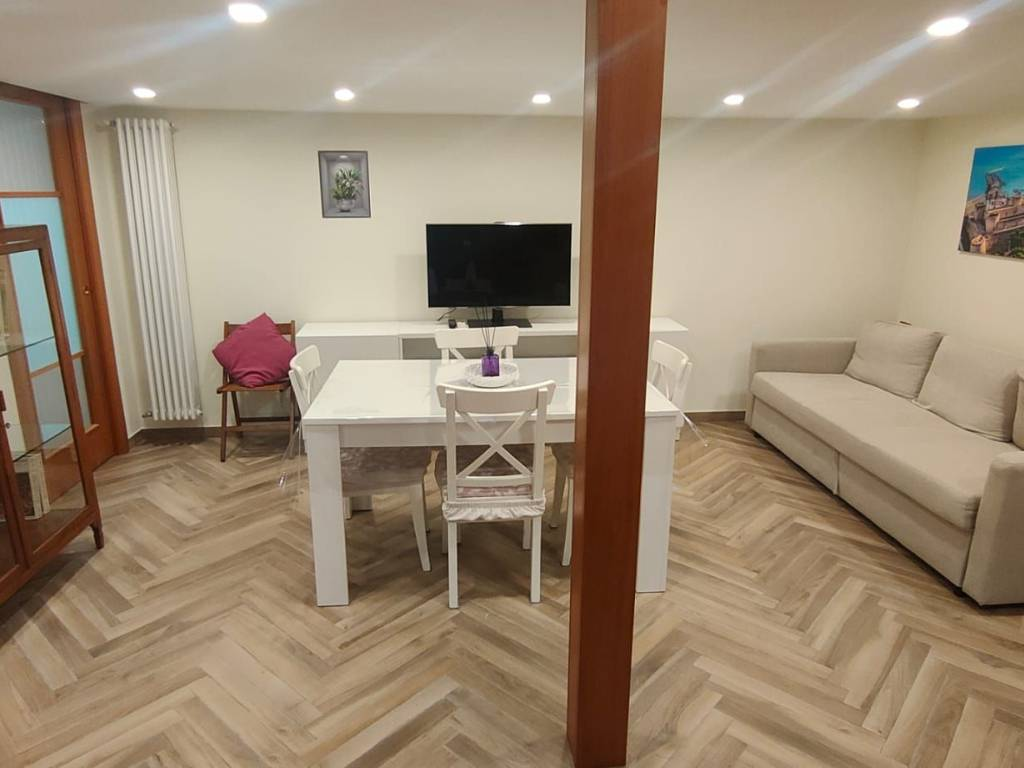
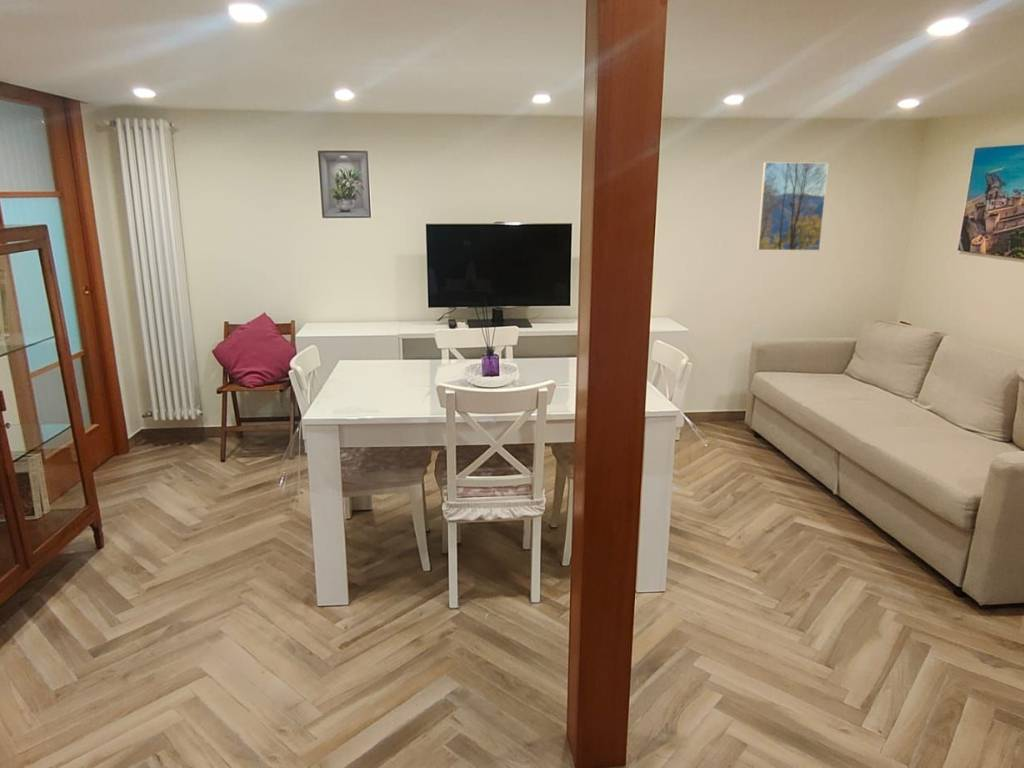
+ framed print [755,161,829,252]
